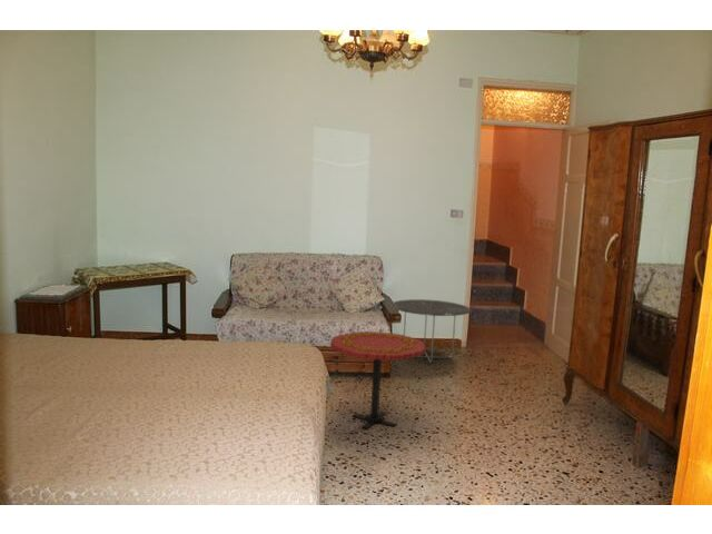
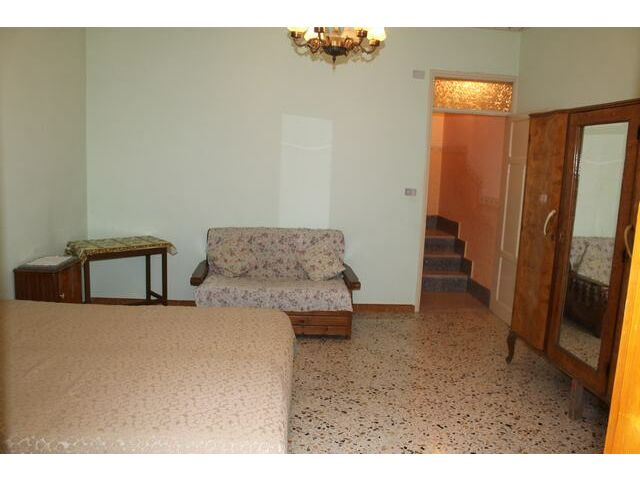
- side table [329,330,427,431]
- side table [393,298,473,364]
